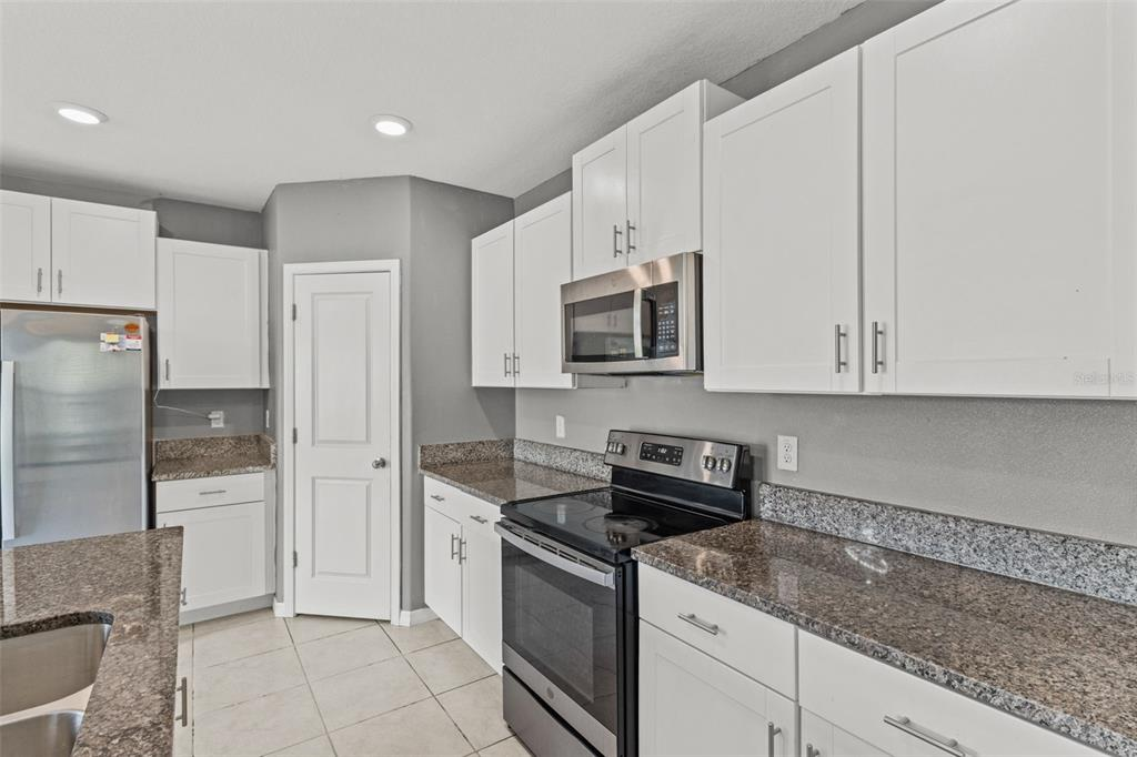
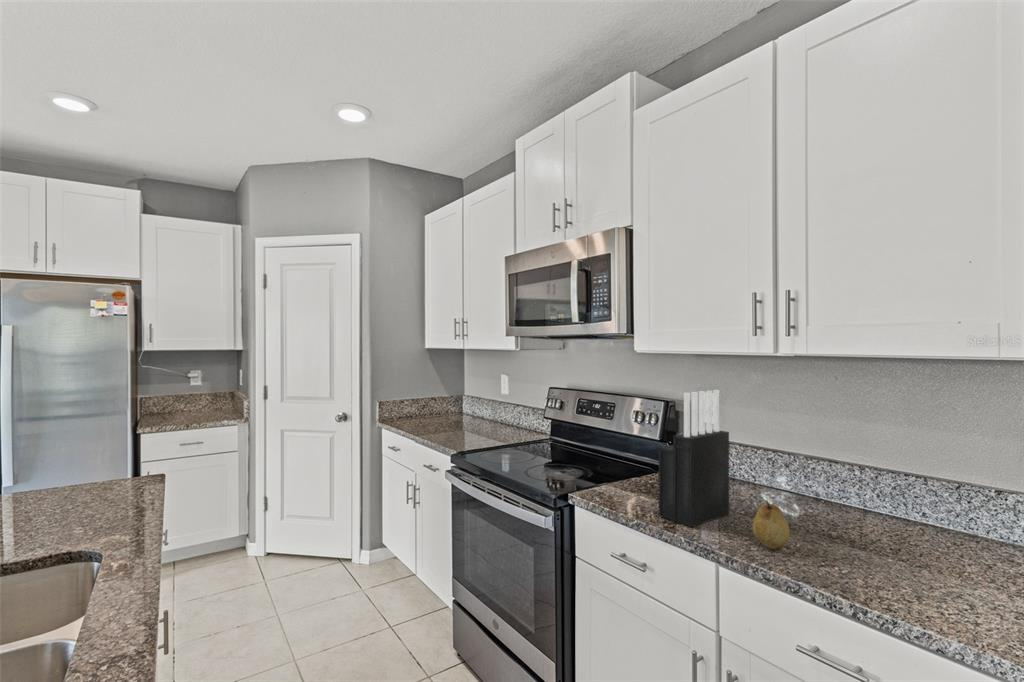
+ fruit [752,499,791,550]
+ knife block [658,389,730,528]
